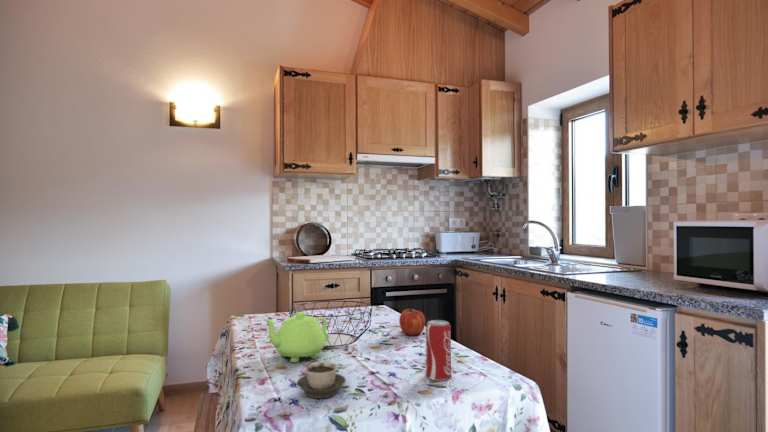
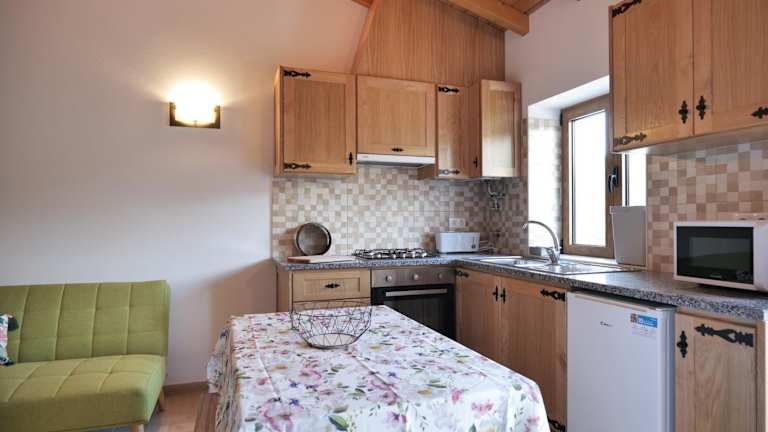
- cup [296,361,347,399]
- teapot [261,311,330,364]
- fruit [398,307,426,336]
- beverage can [425,319,452,381]
